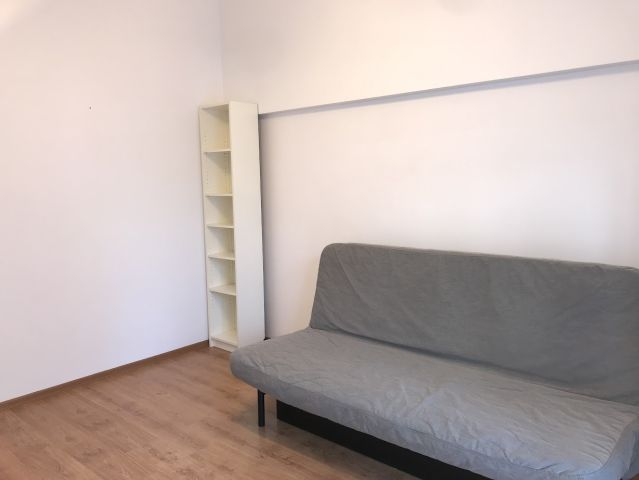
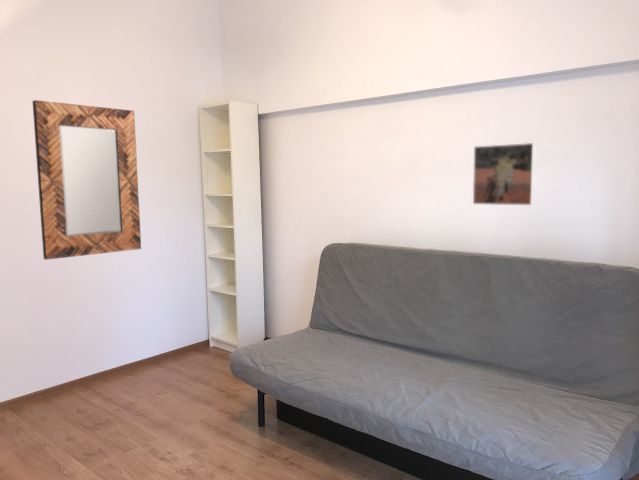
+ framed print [472,142,537,206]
+ home mirror [32,99,142,261]
